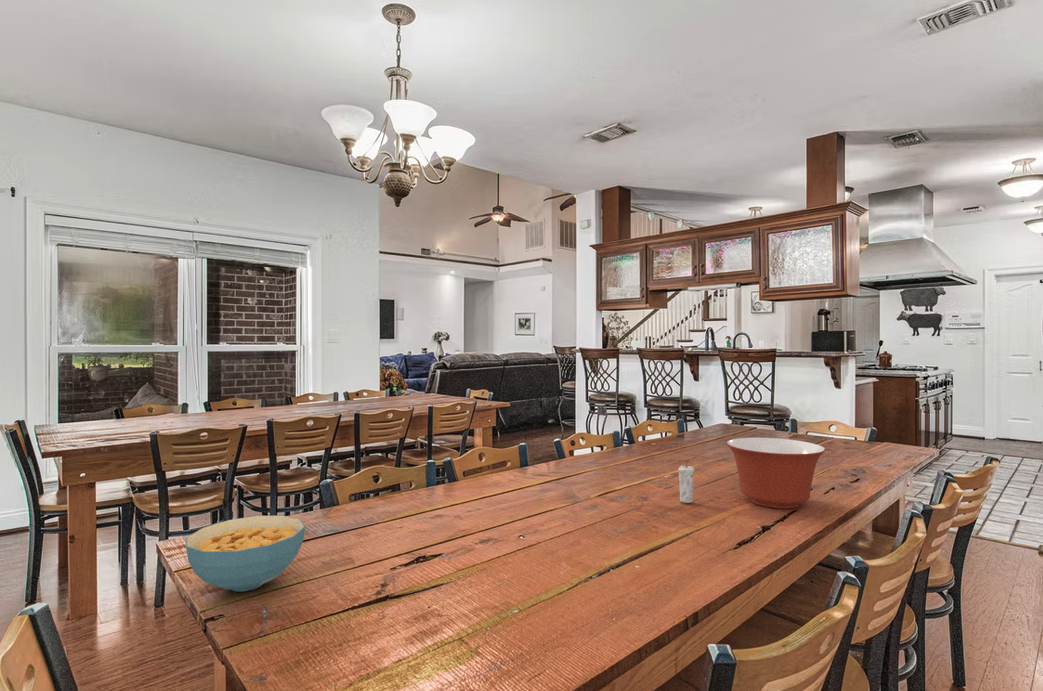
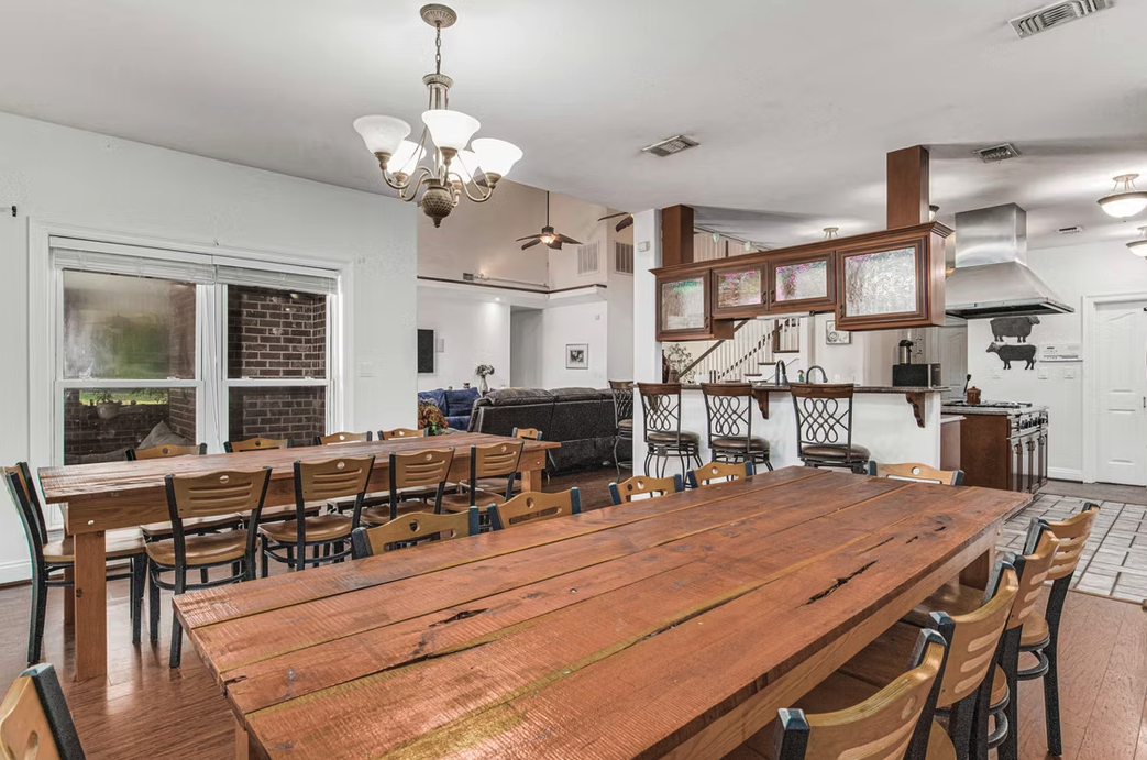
- candle [677,460,695,504]
- mixing bowl [726,437,826,509]
- cereal bowl [185,515,306,592]
